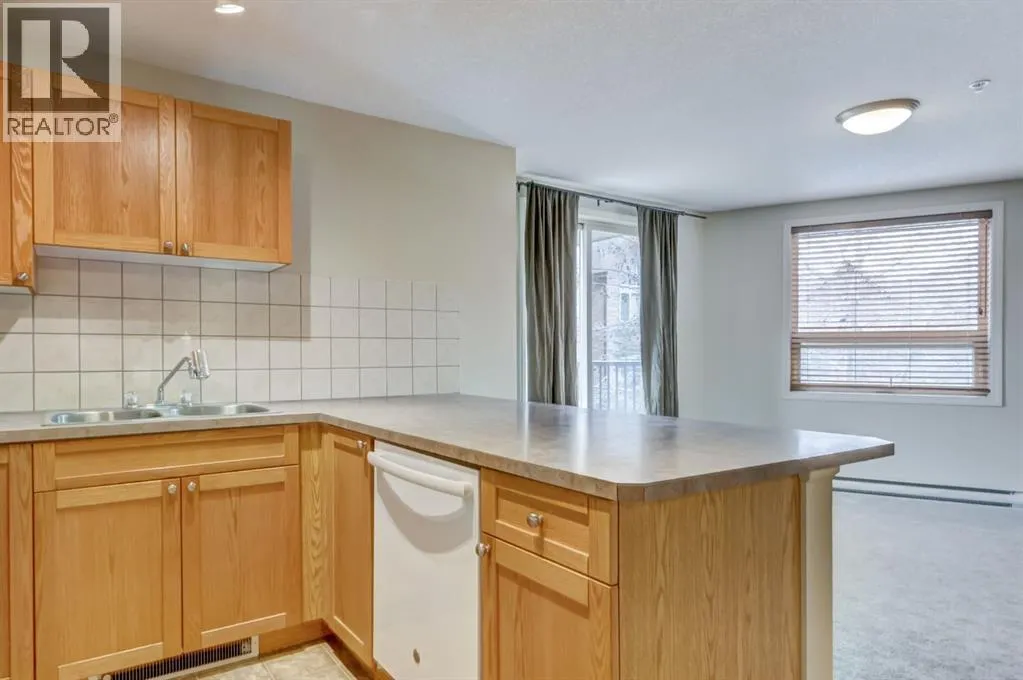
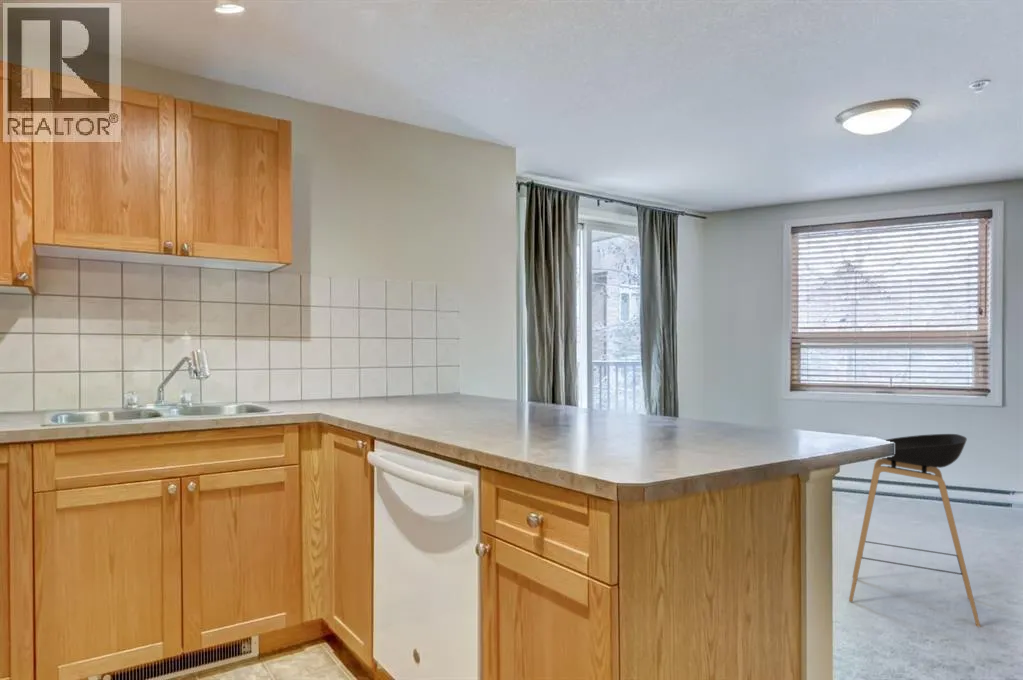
+ stool [848,433,981,628]
